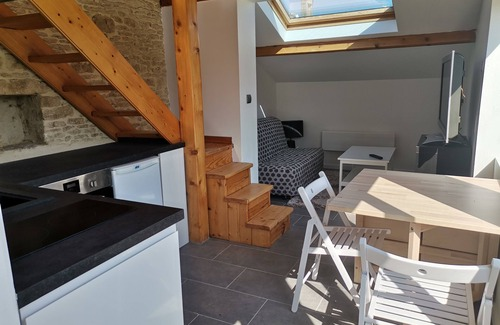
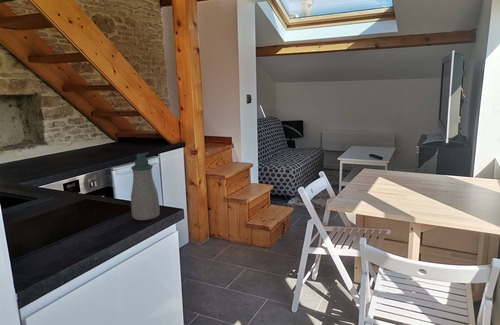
+ soap bottle [130,152,161,221]
